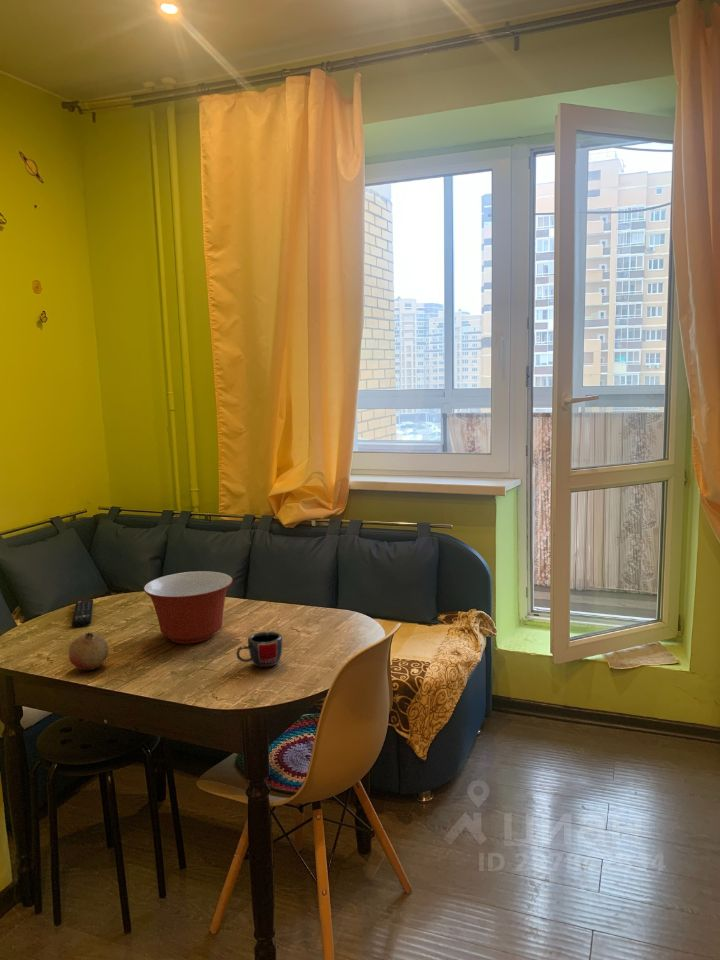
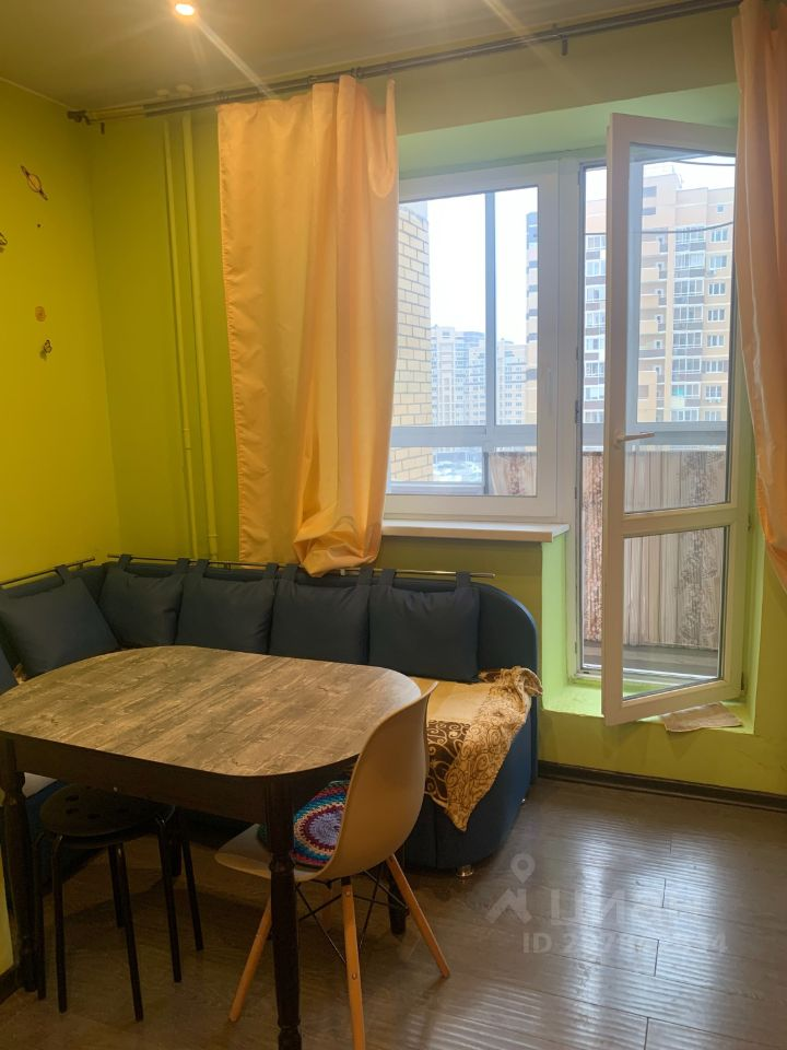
- remote control [71,598,94,628]
- mug [235,630,283,668]
- mixing bowl [143,570,234,645]
- fruit [68,631,109,671]
